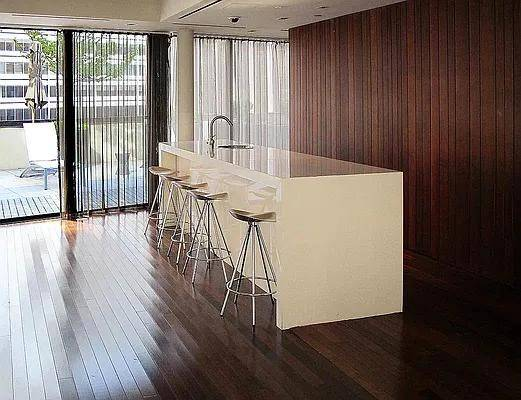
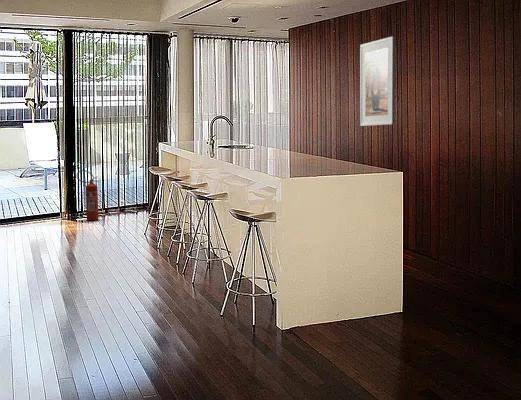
+ fire extinguisher [76,169,100,222]
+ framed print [359,35,396,127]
